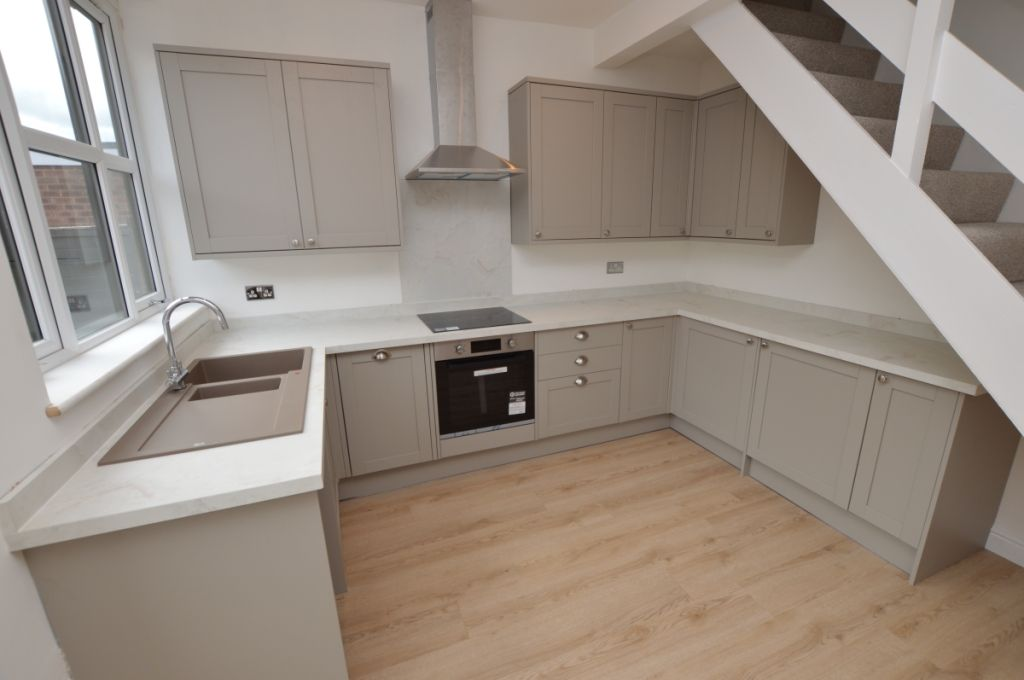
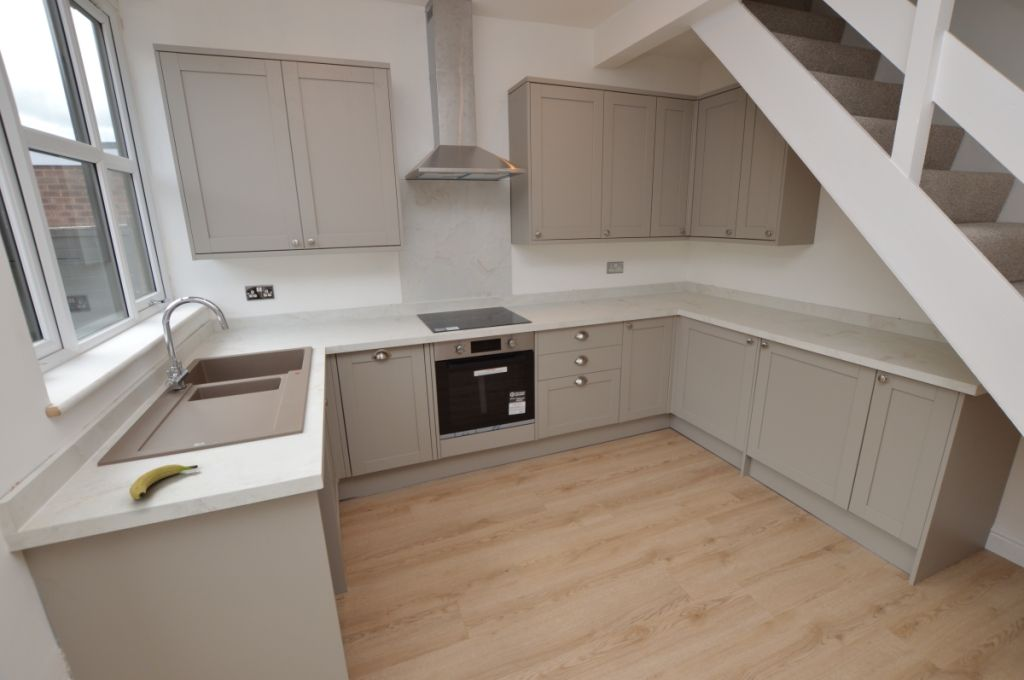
+ fruit [128,464,199,501]
